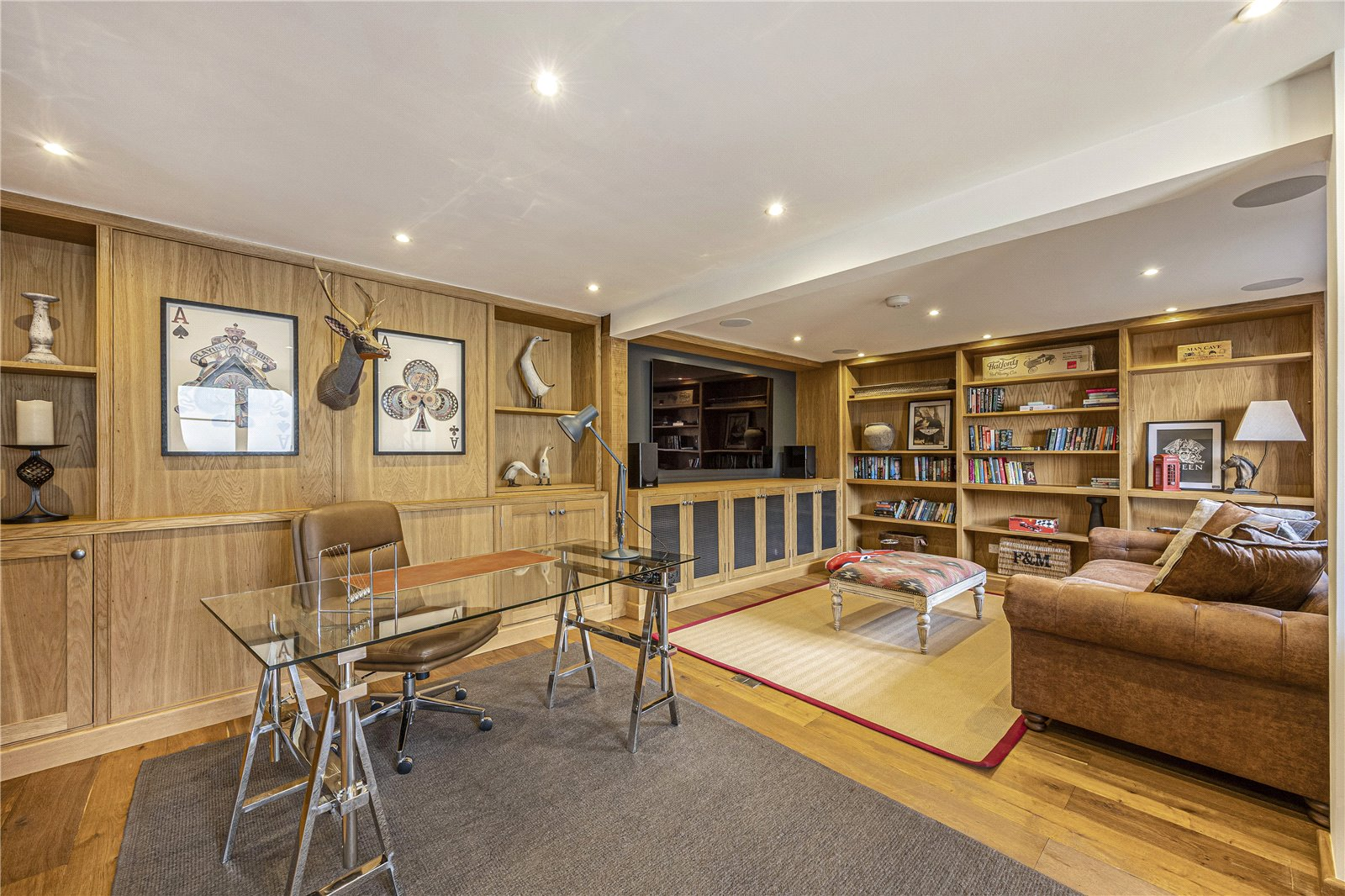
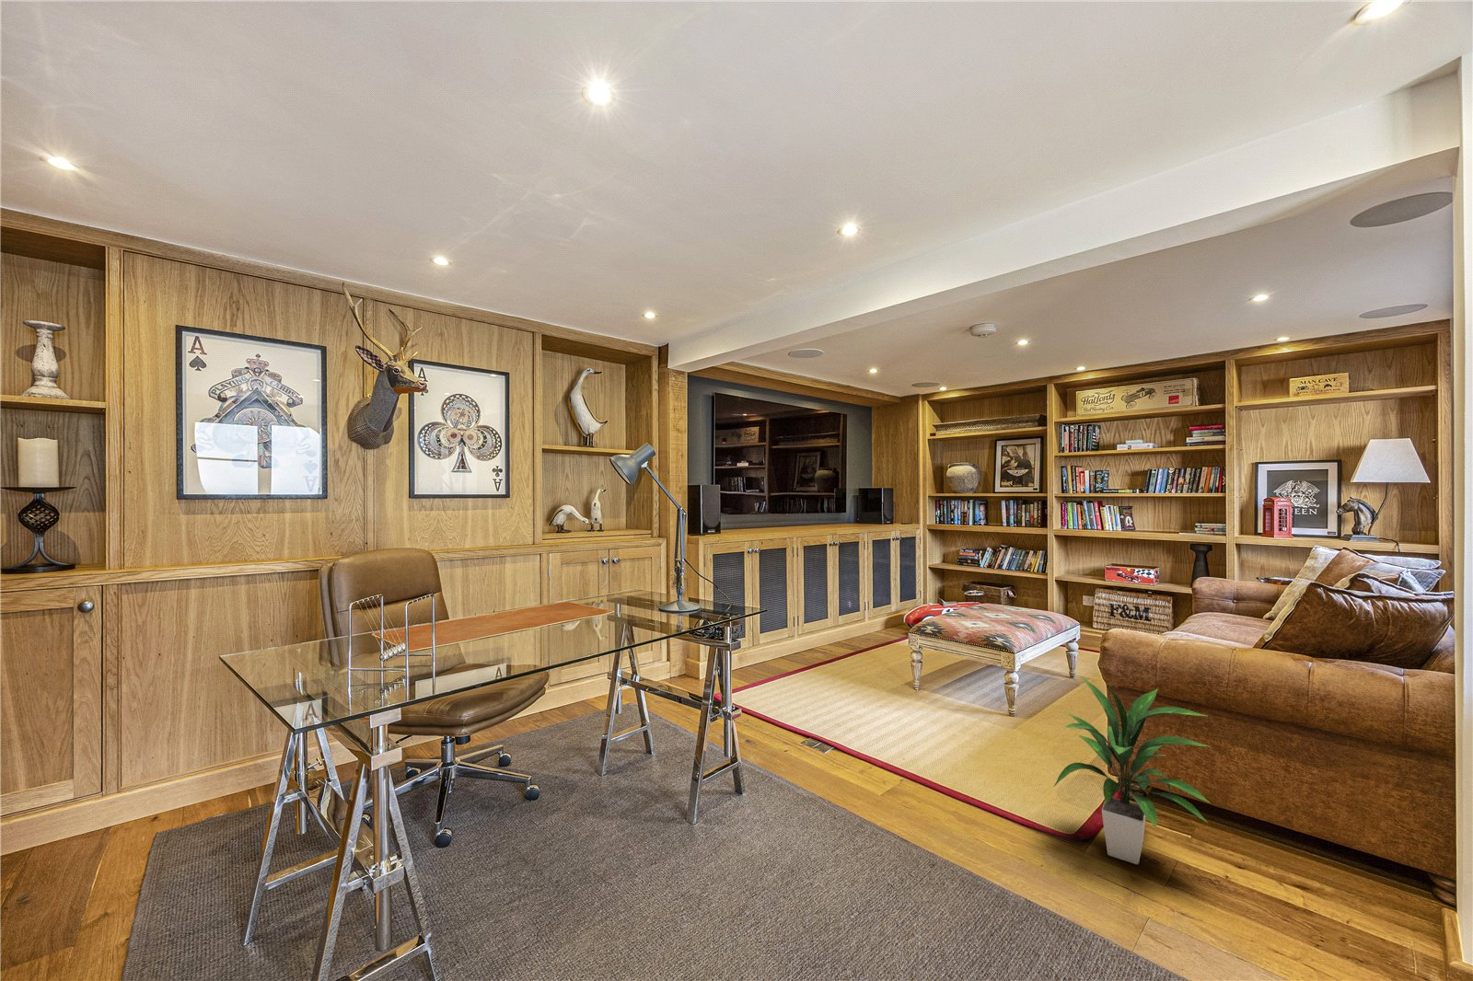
+ indoor plant [1052,674,1210,865]
